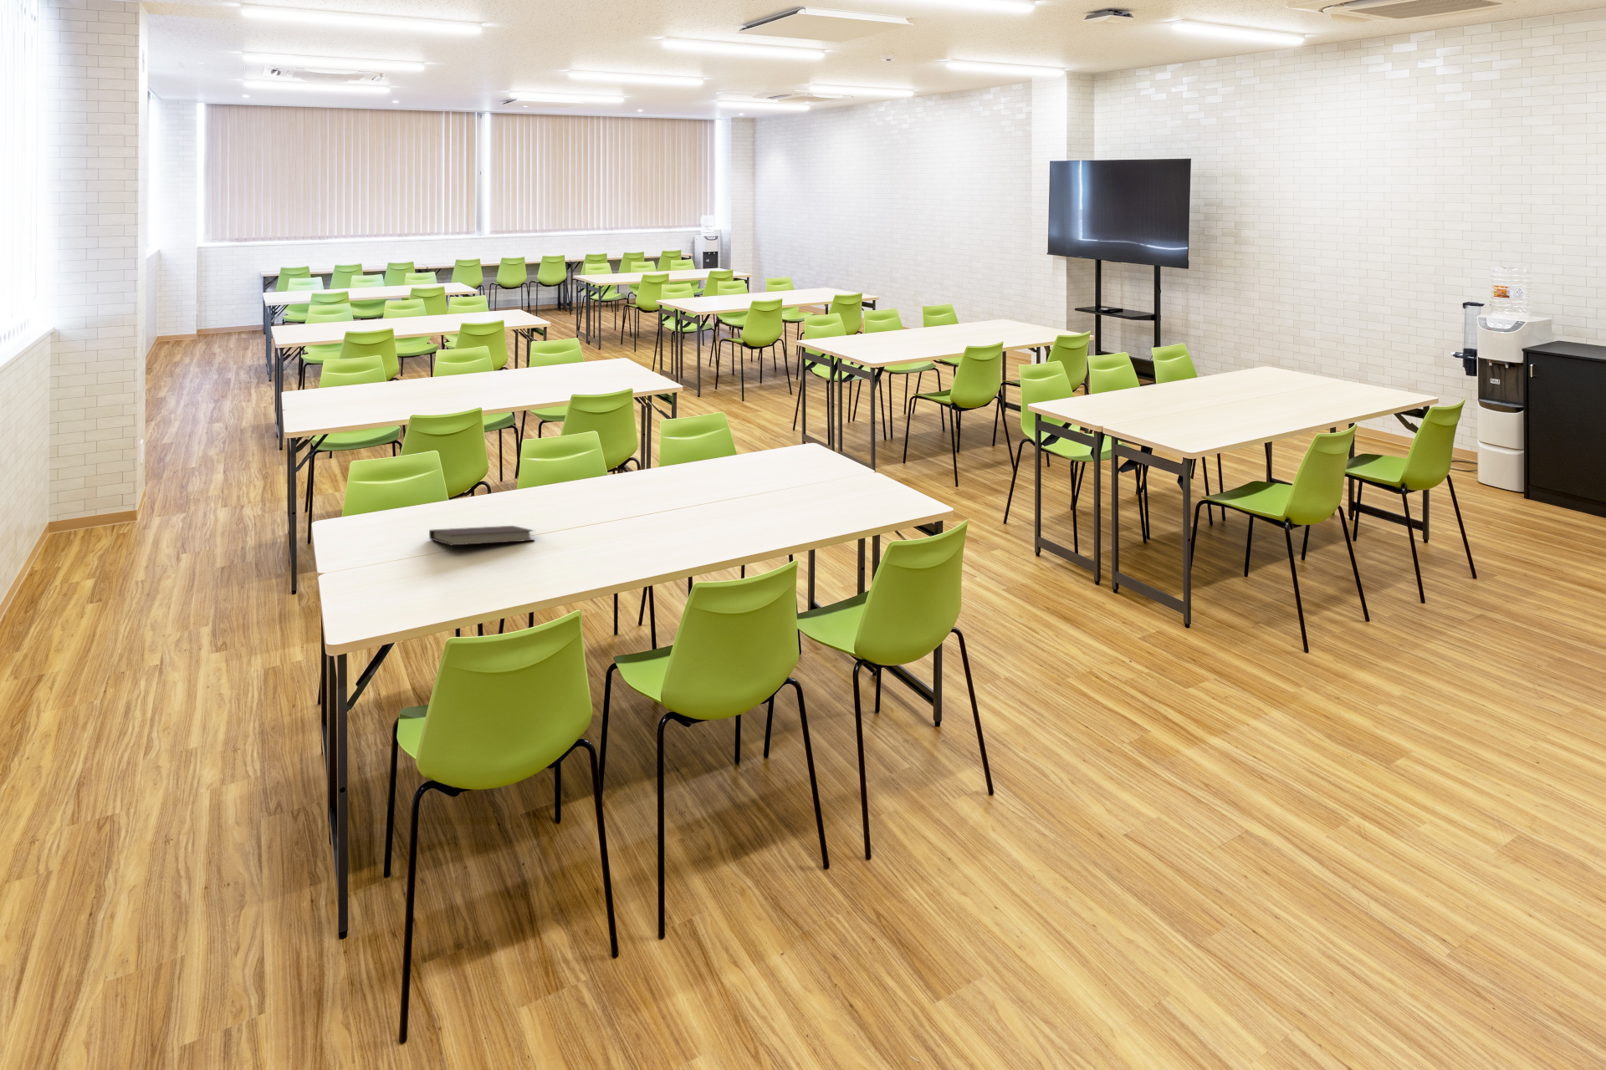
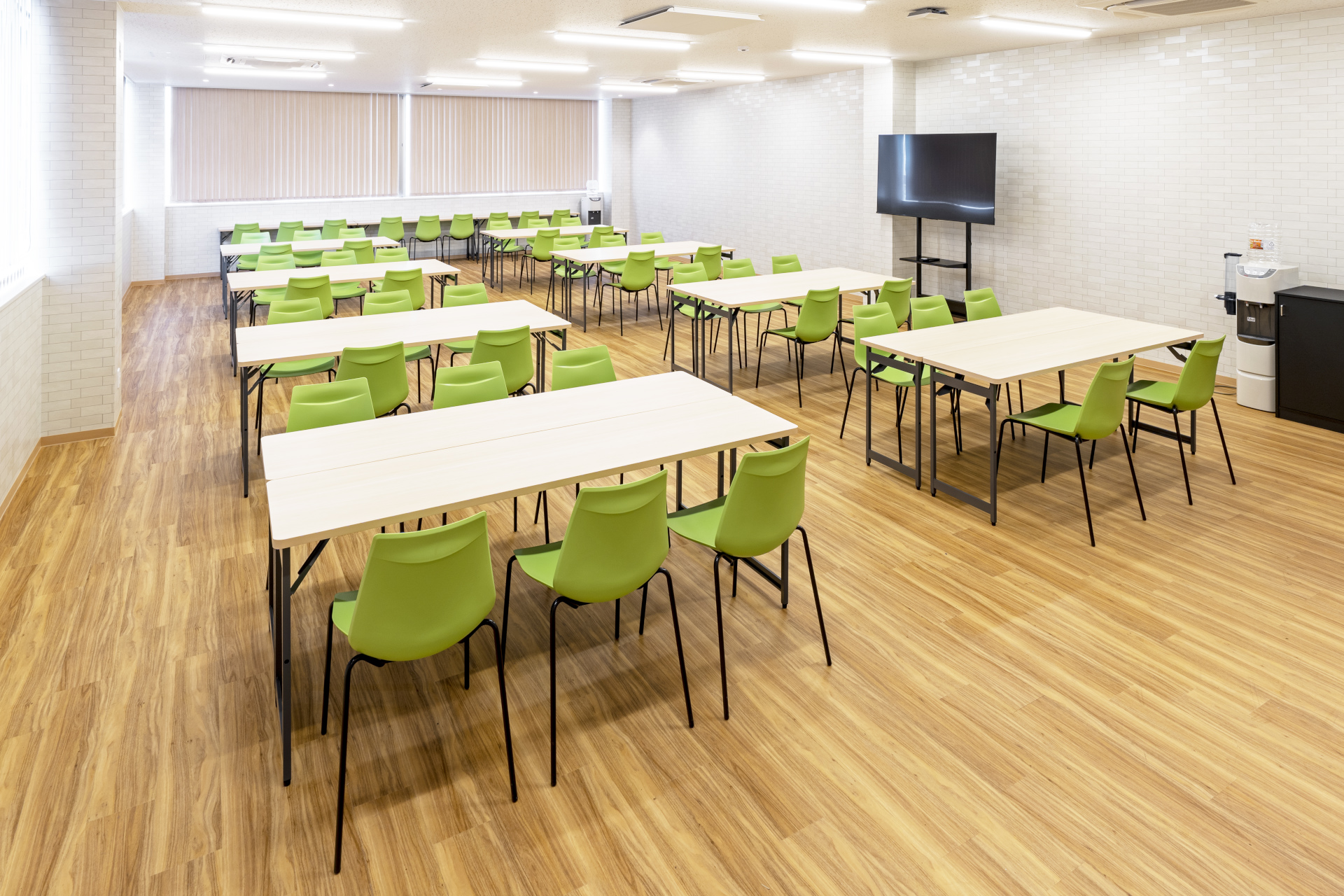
- notebook [428,525,537,547]
